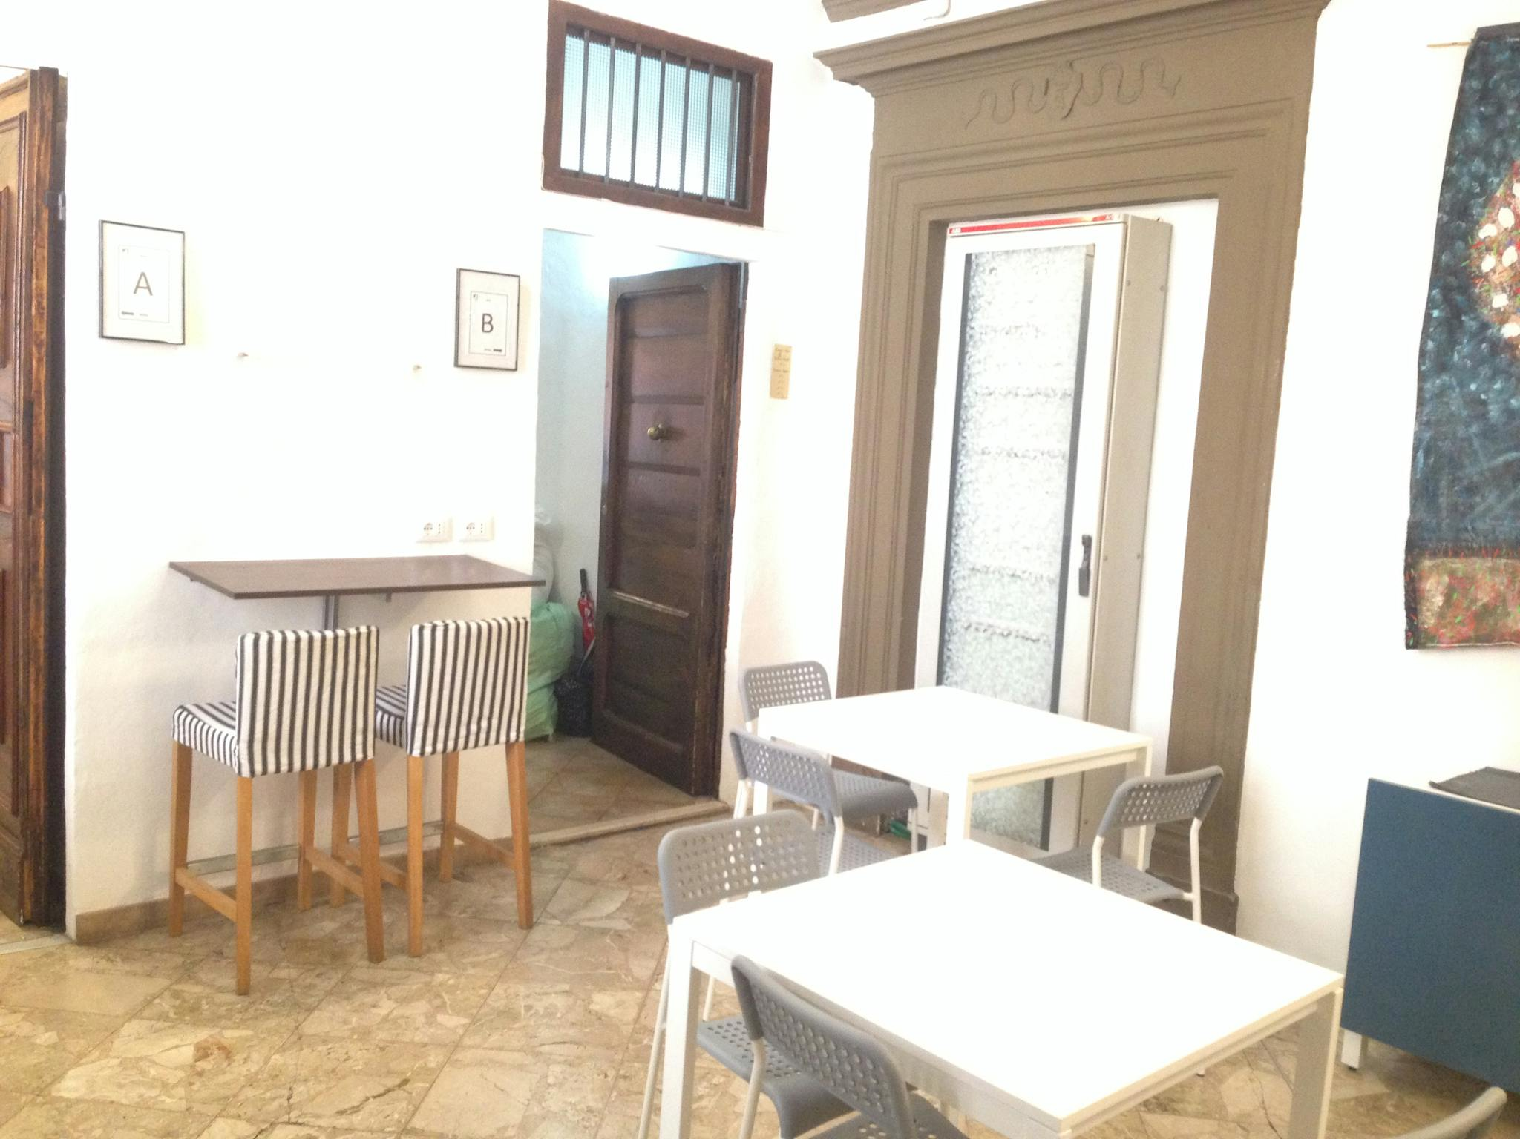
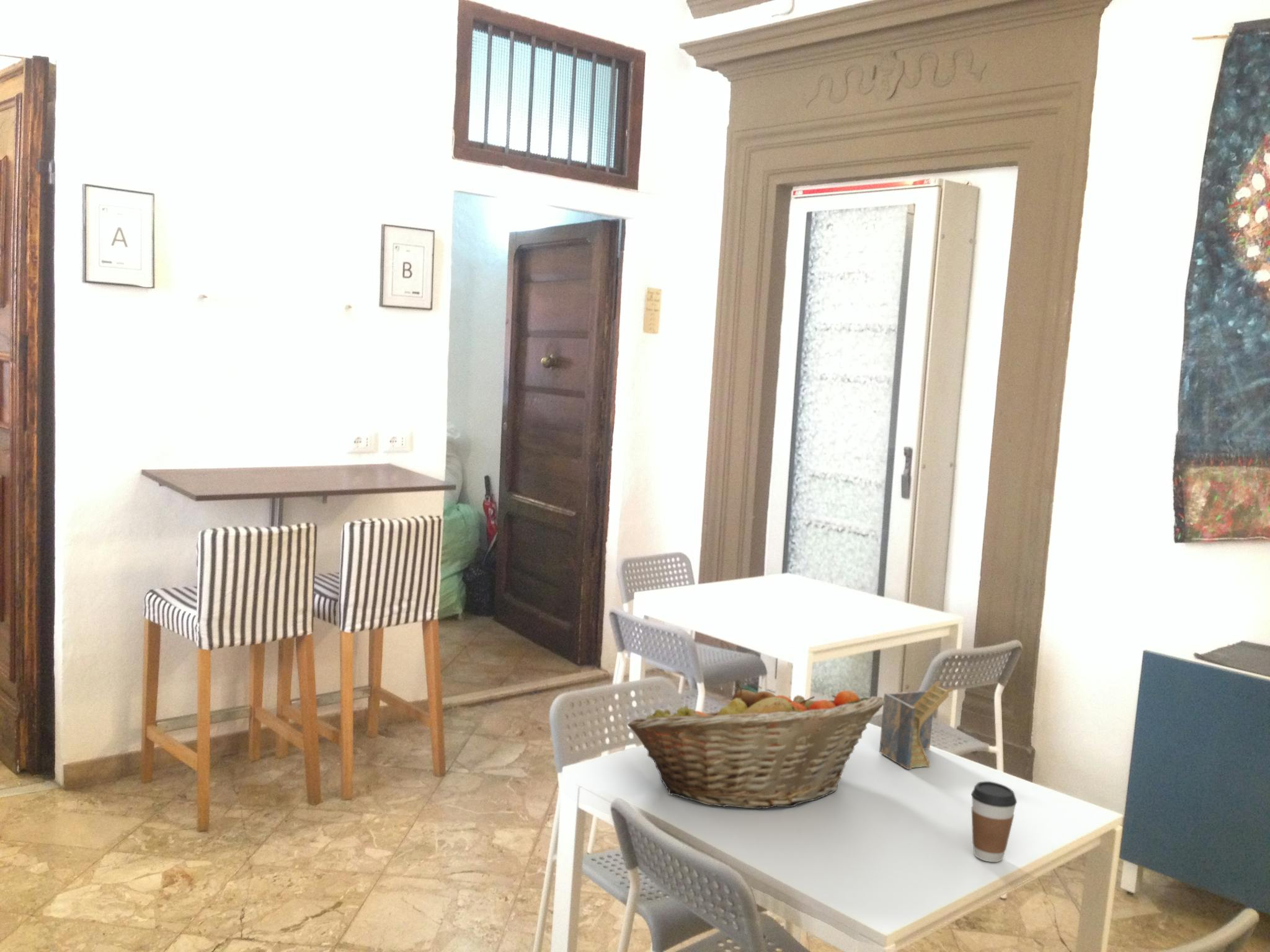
+ napkin holder [879,681,953,770]
+ coffee cup [970,781,1018,863]
+ fruit basket [627,683,885,809]
